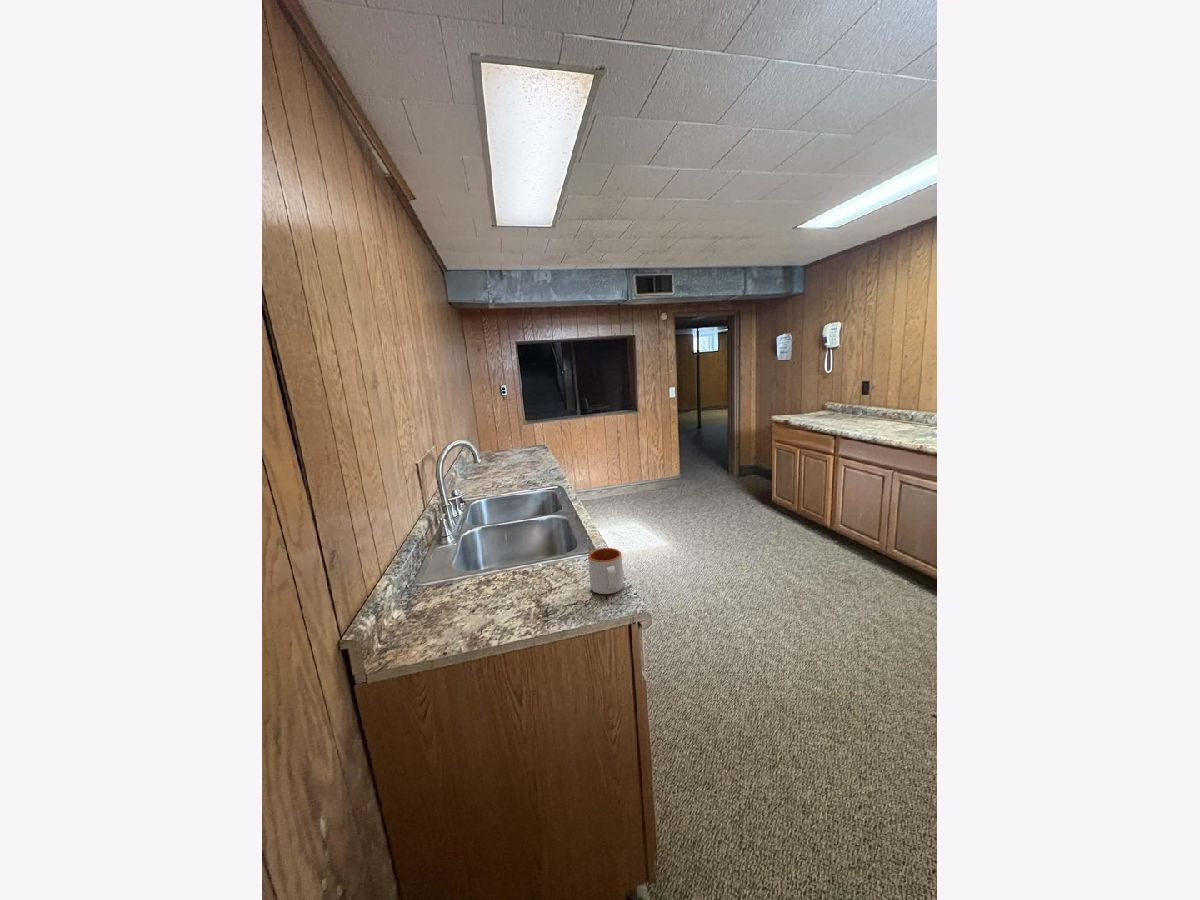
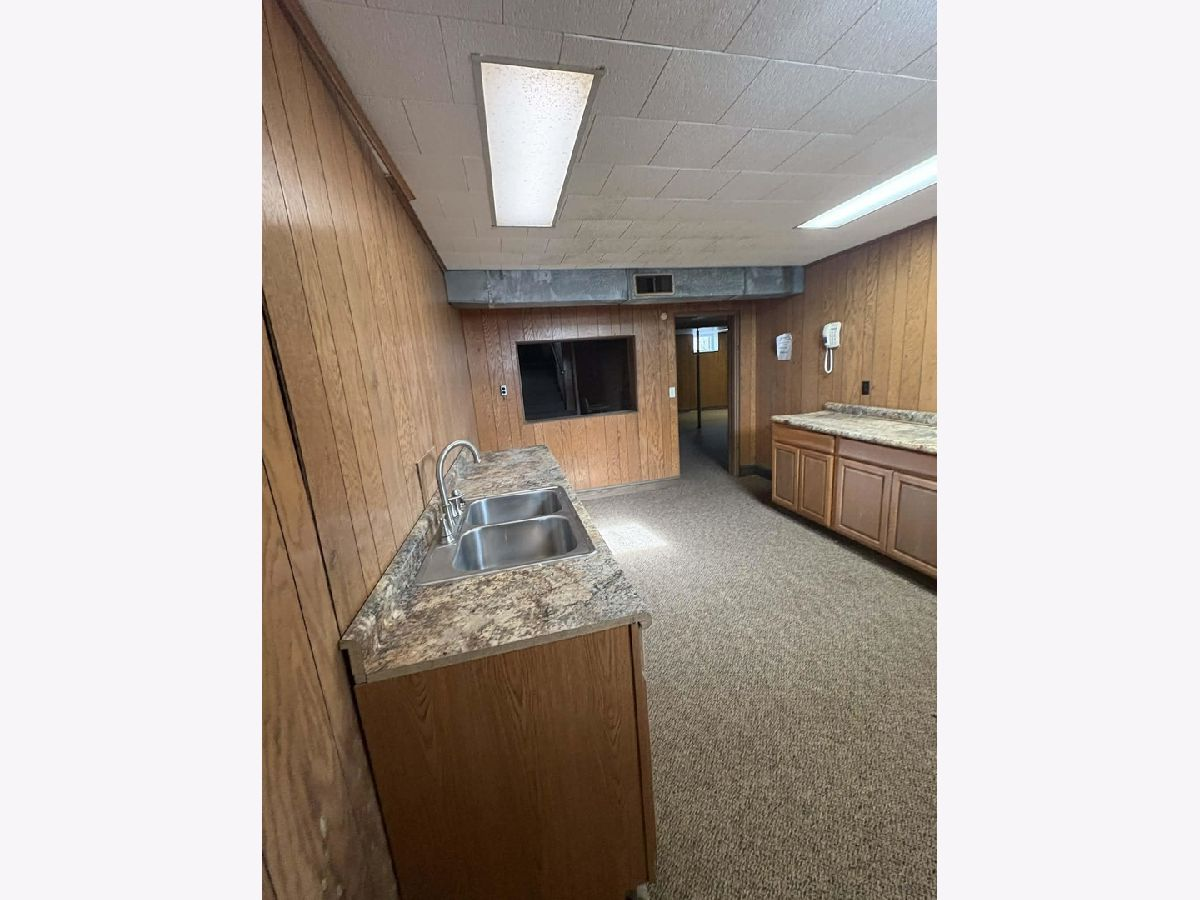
- mug [587,547,625,595]
